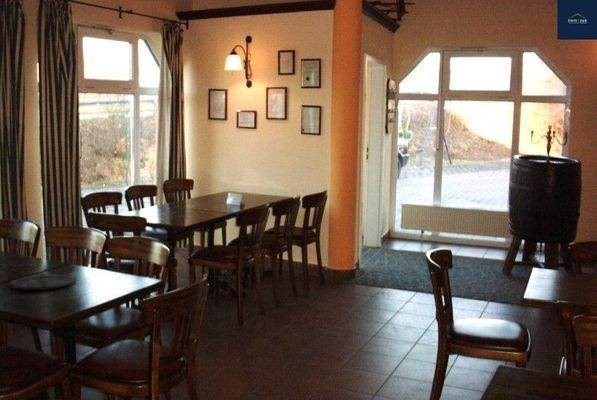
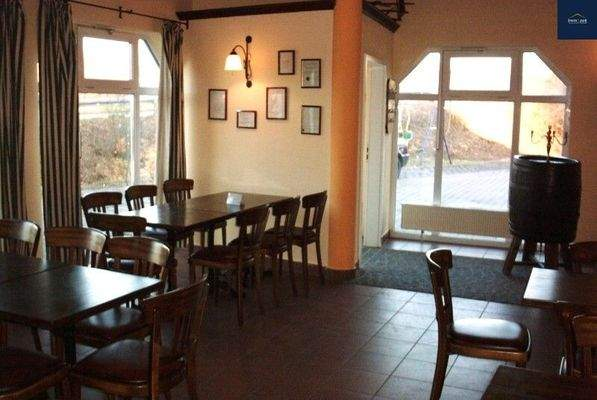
- plate [9,273,77,291]
